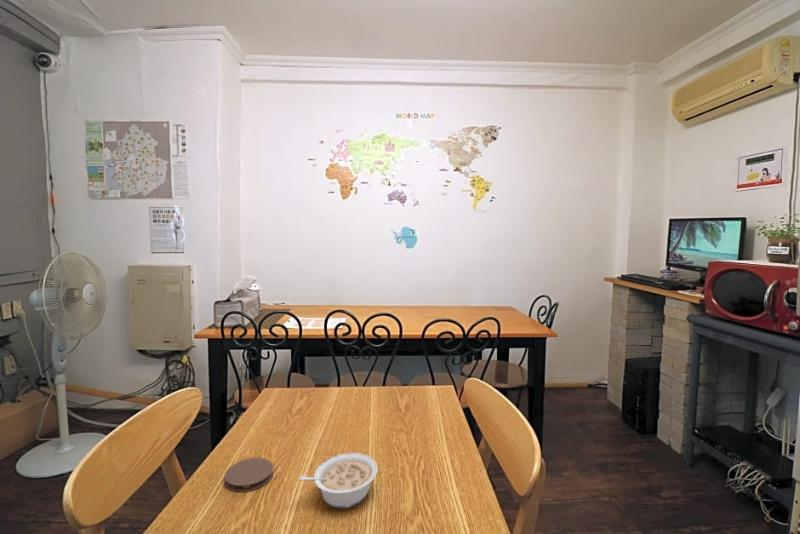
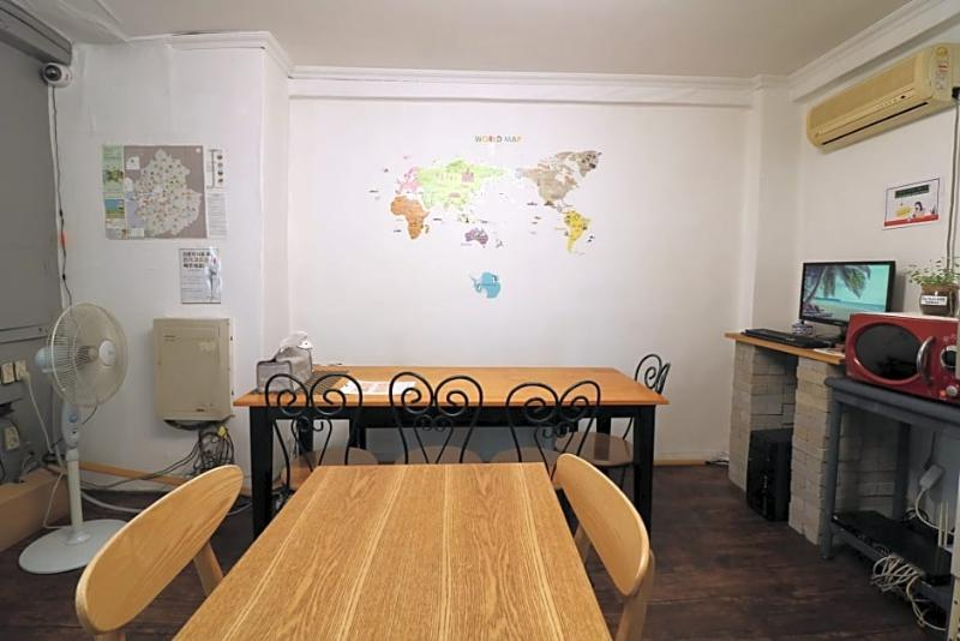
- coaster [223,457,274,493]
- legume [299,452,378,510]
